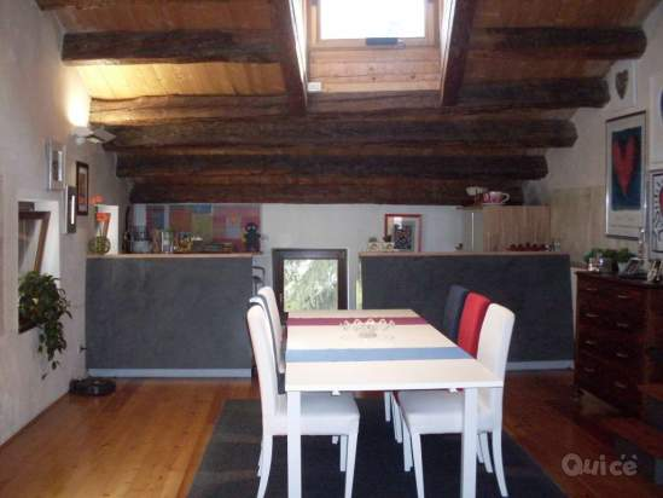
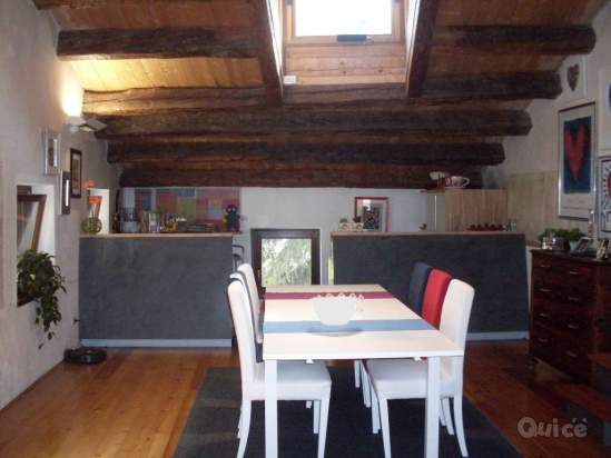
+ mixing bowl [308,296,362,327]
